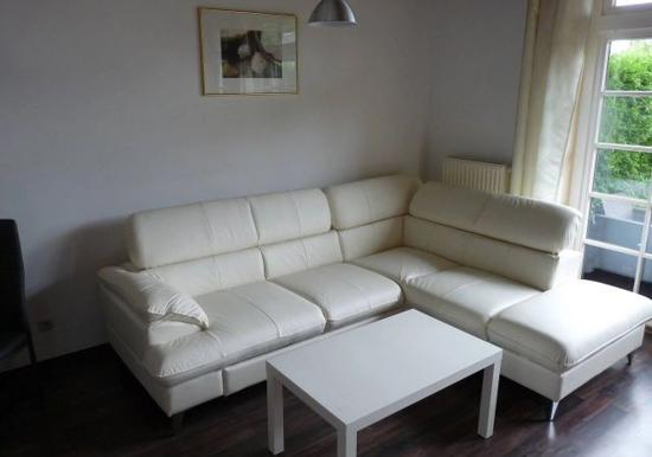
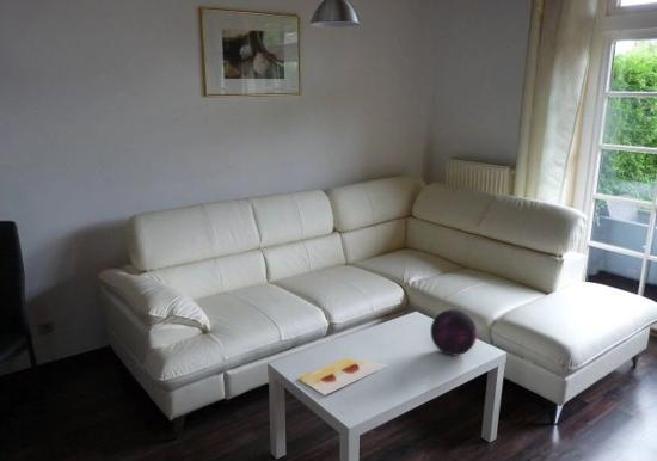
+ painting [296,357,391,397]
+ decorative orb [430,308,478,356]
